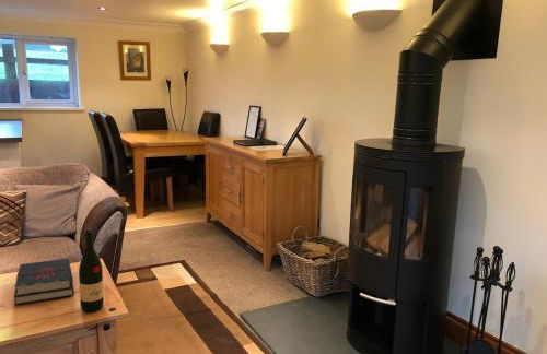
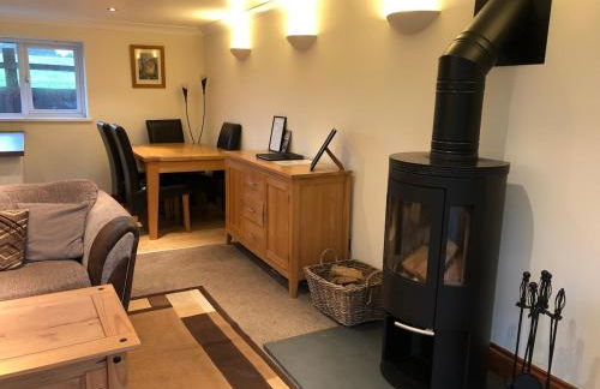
- hardback book [13,258,75,306]
- wine bottle [78,227,105,312]
